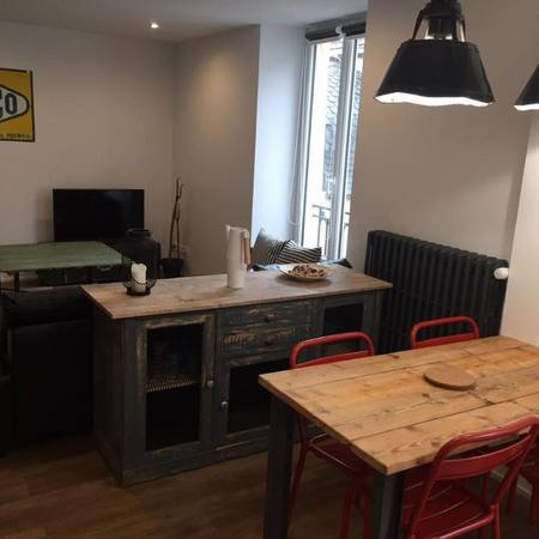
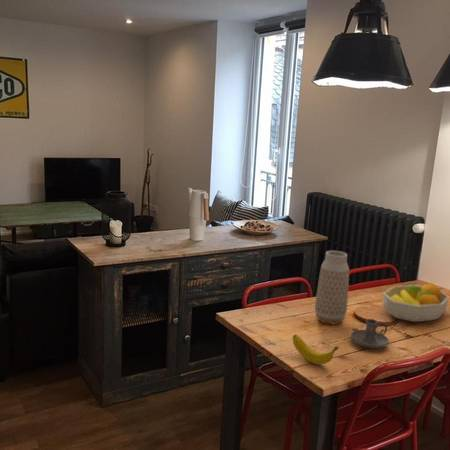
+ vase [314,250,350,325]
+ banana [292,333,340,365]
+ fruit bowl [382,282,450,323]
+ candle holder [350,318,390,350]
